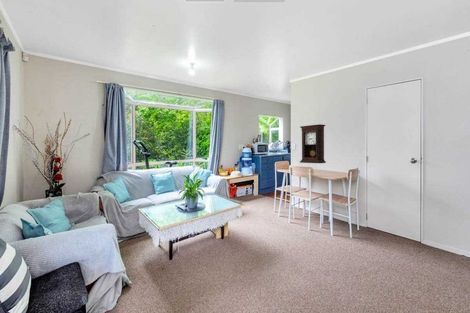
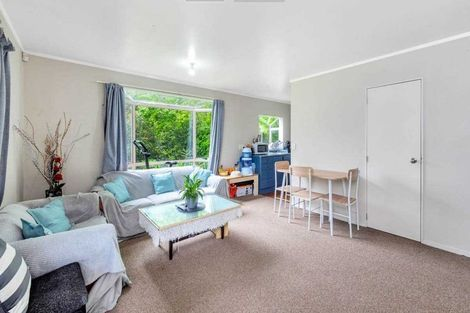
- pendulum clock [299,123,327,164]
